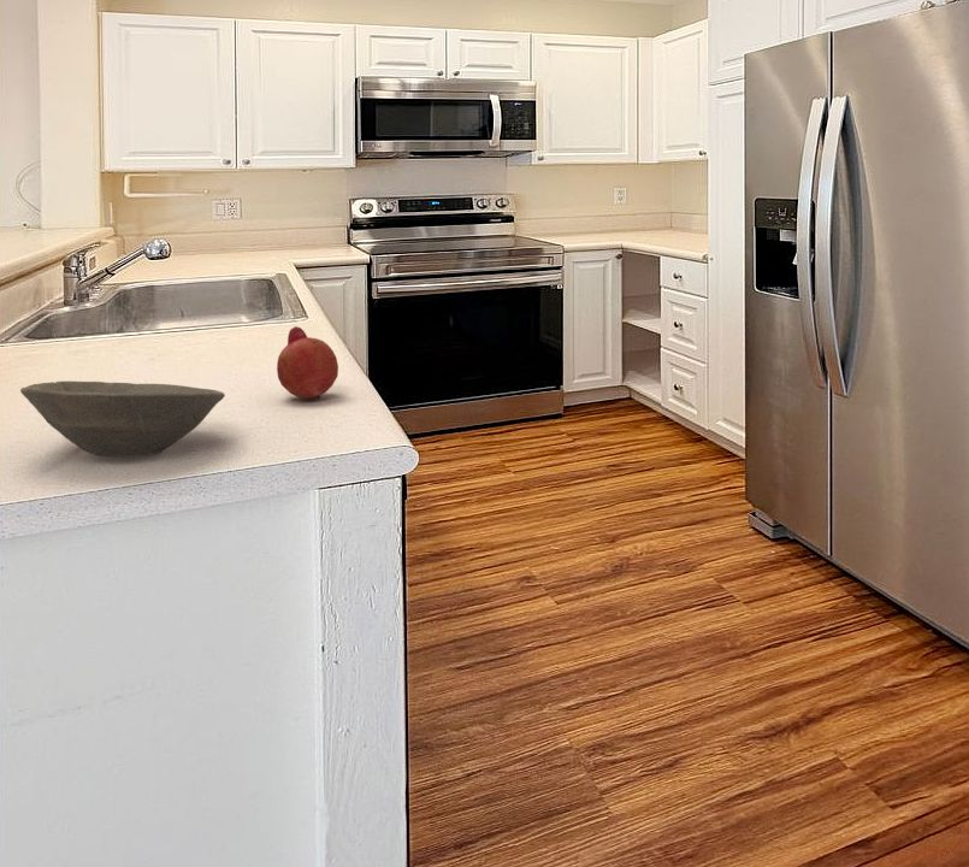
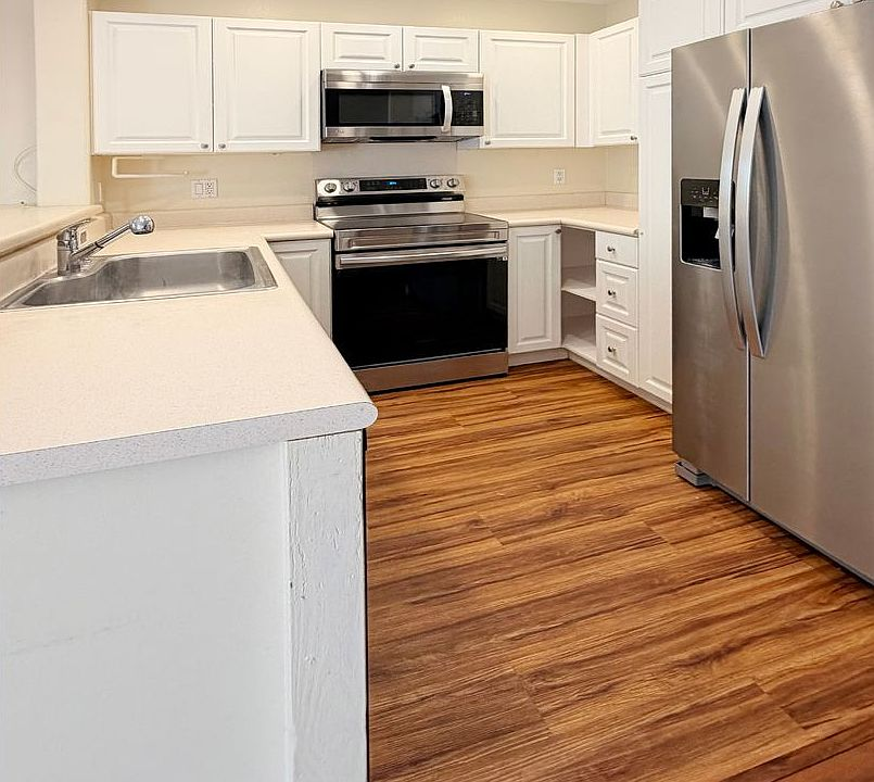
- fruit [276,325,339,400]
- bowl [19,381,226,458]
